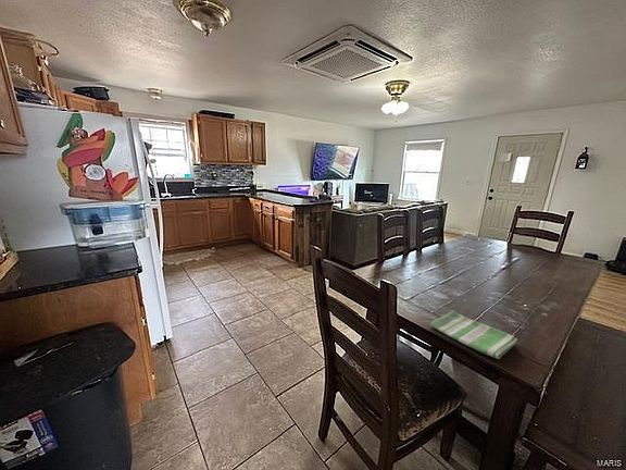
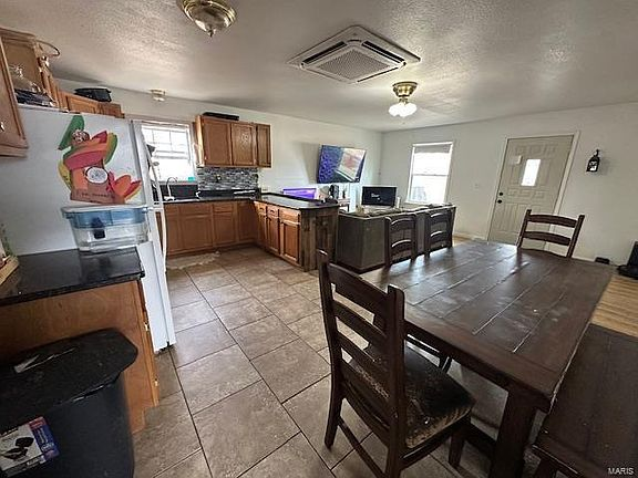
- dish towel [428,309,518,360]
